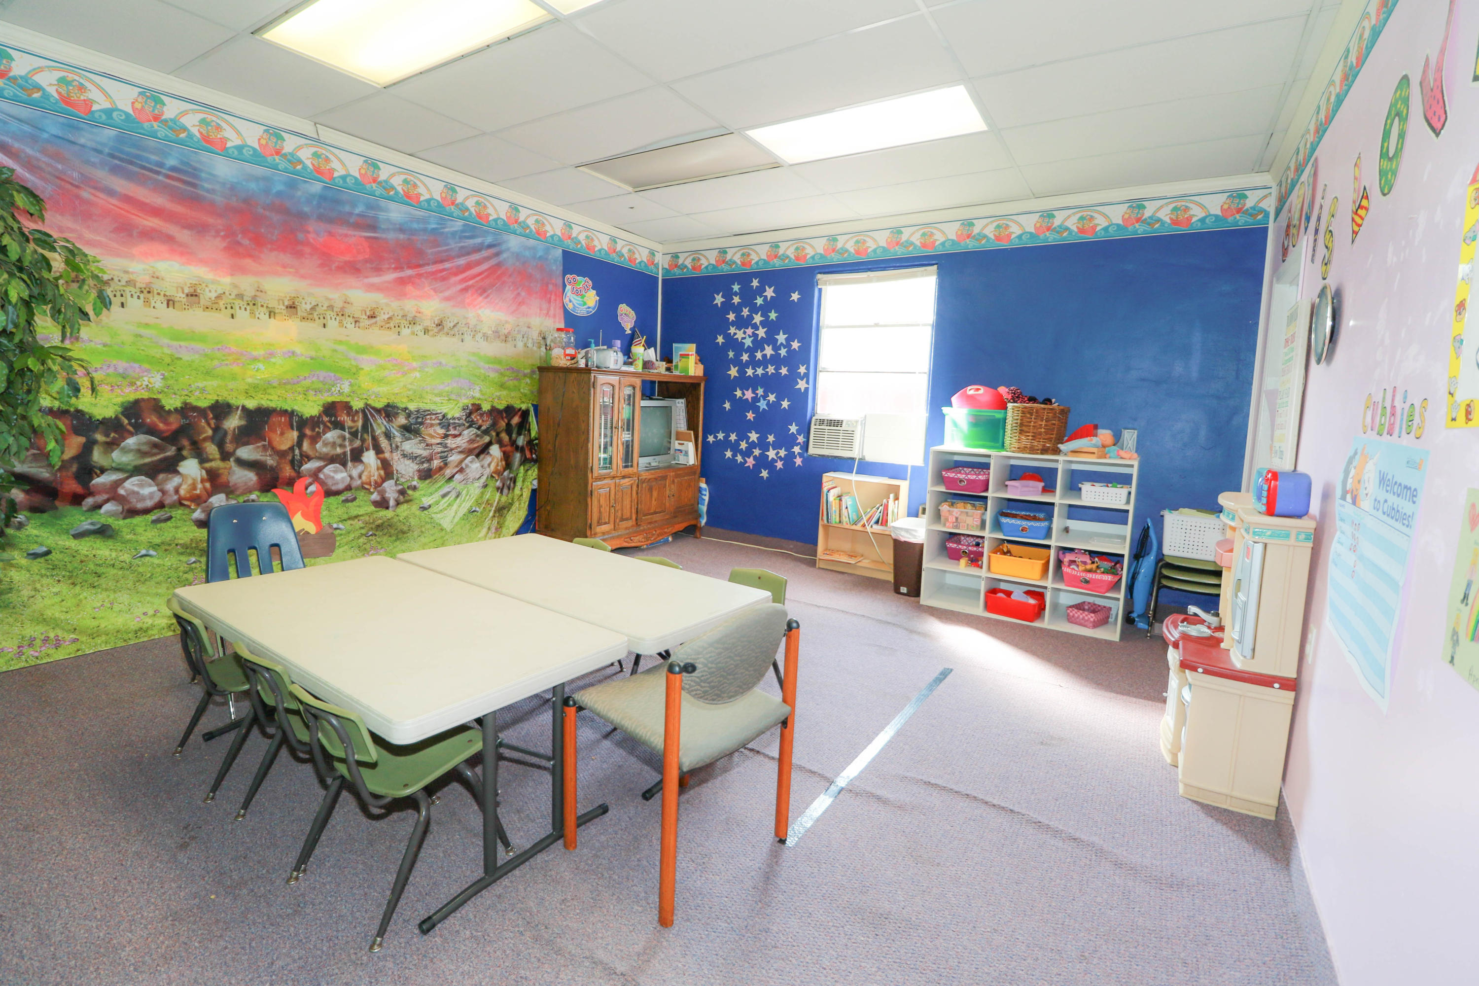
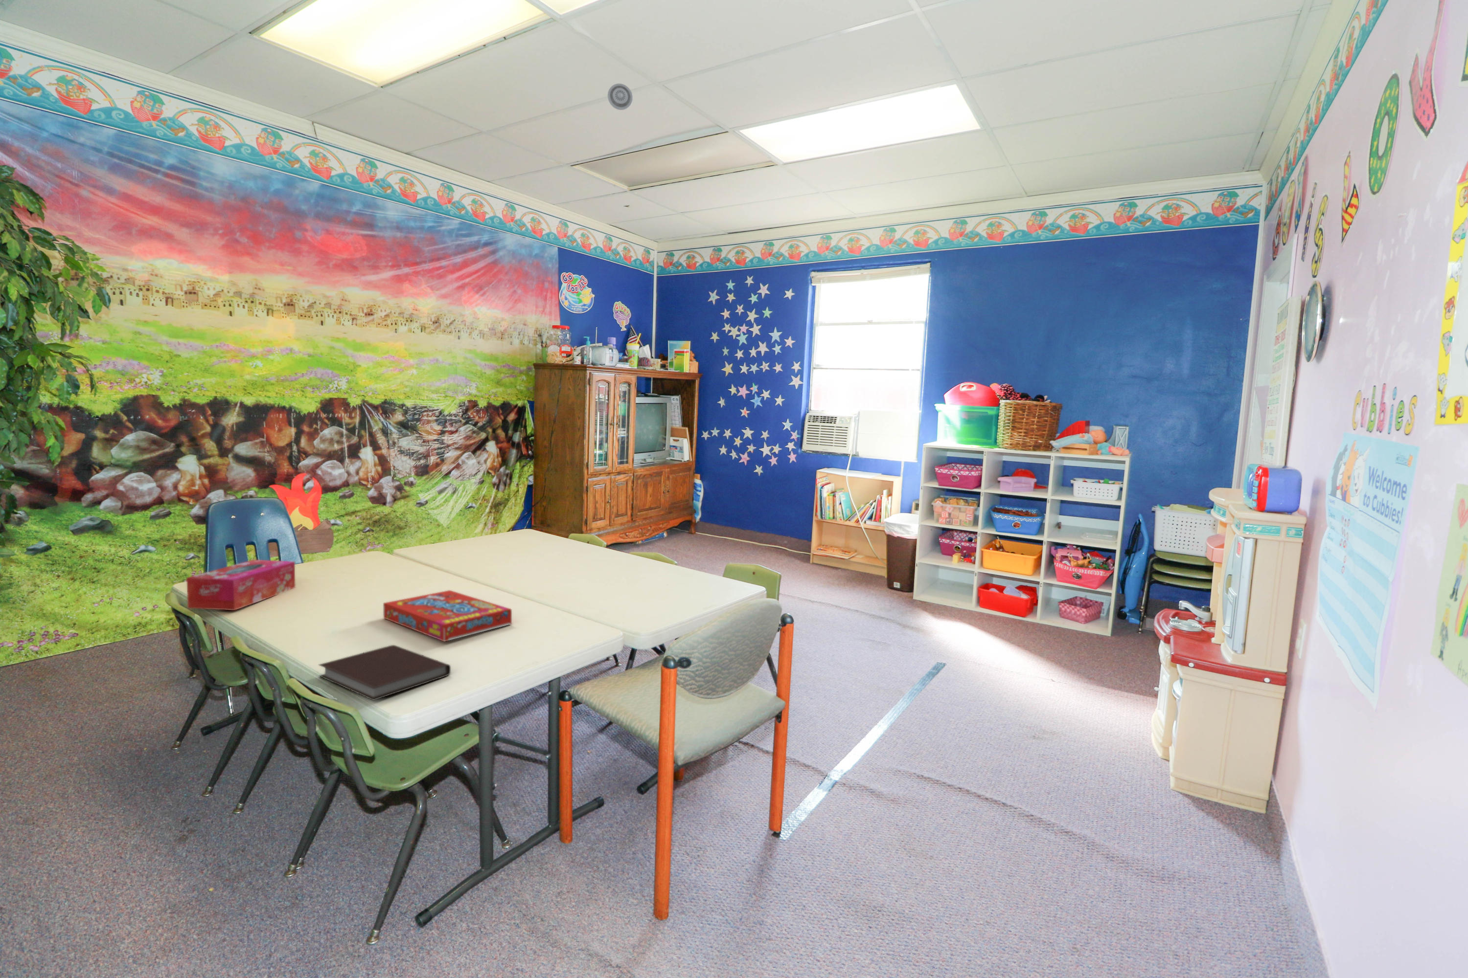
+ notebook [318,644,451,701]
+ smoke detector [607,83,634,110]
+ tissue box [186,559,296,611]
+ snack box [382,589,512,642]
